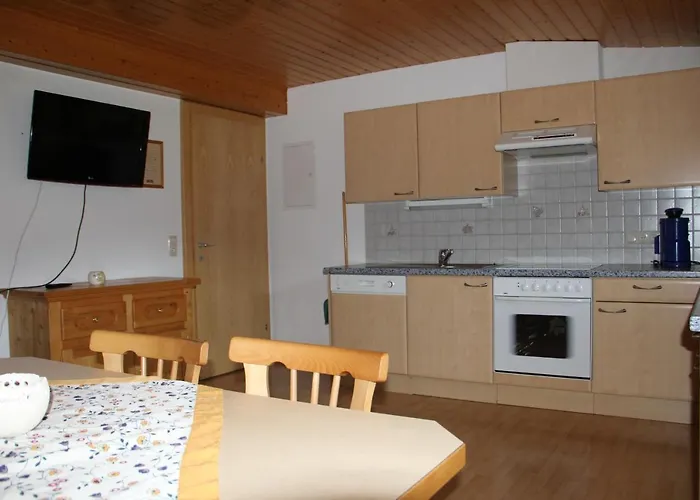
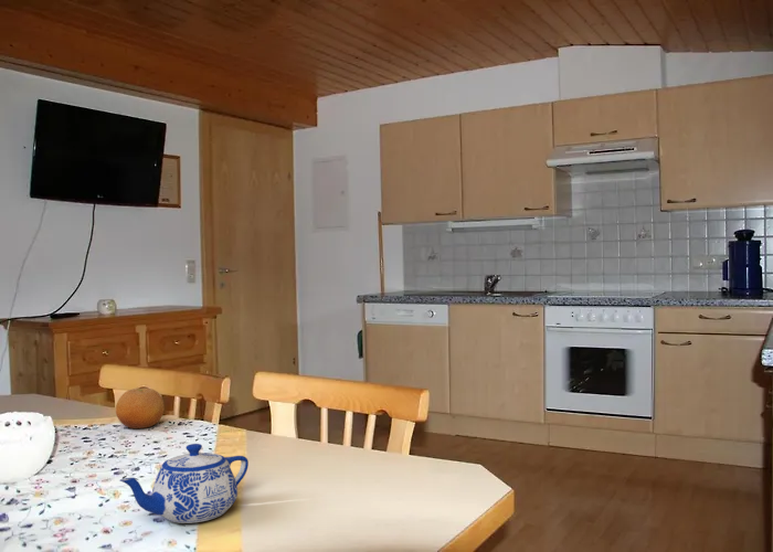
+ fruit [115,386,166,429]
+ teapot [118,443,250,524]
